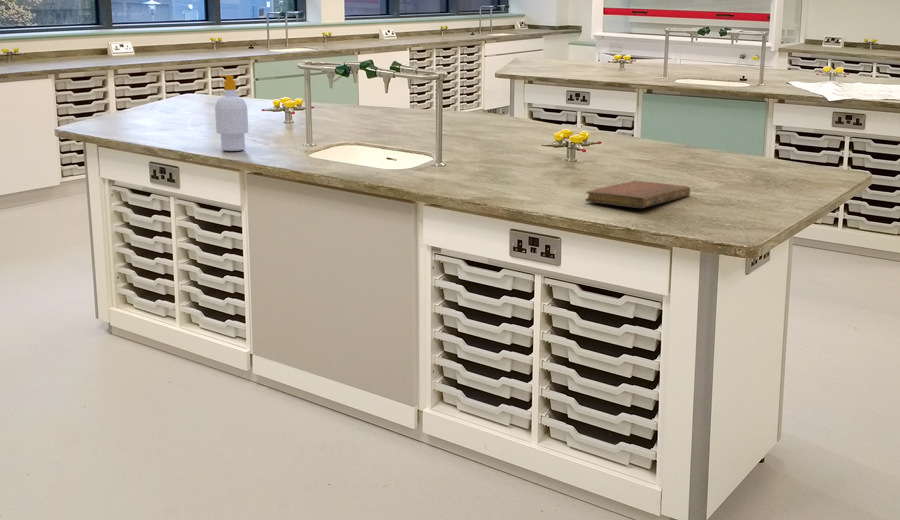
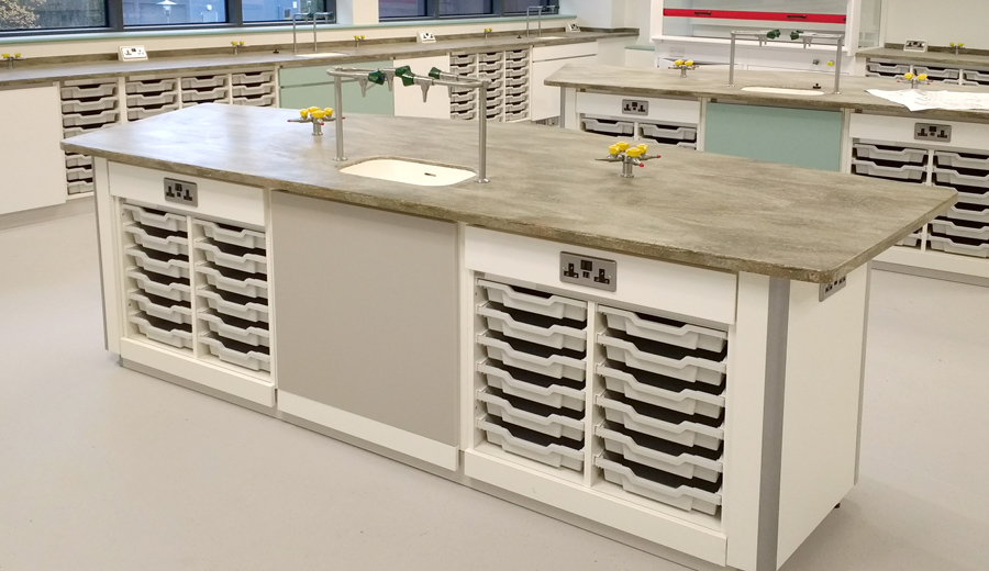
- soap bottle [214,74,249,152]
- notebook [584,180,691,209]
